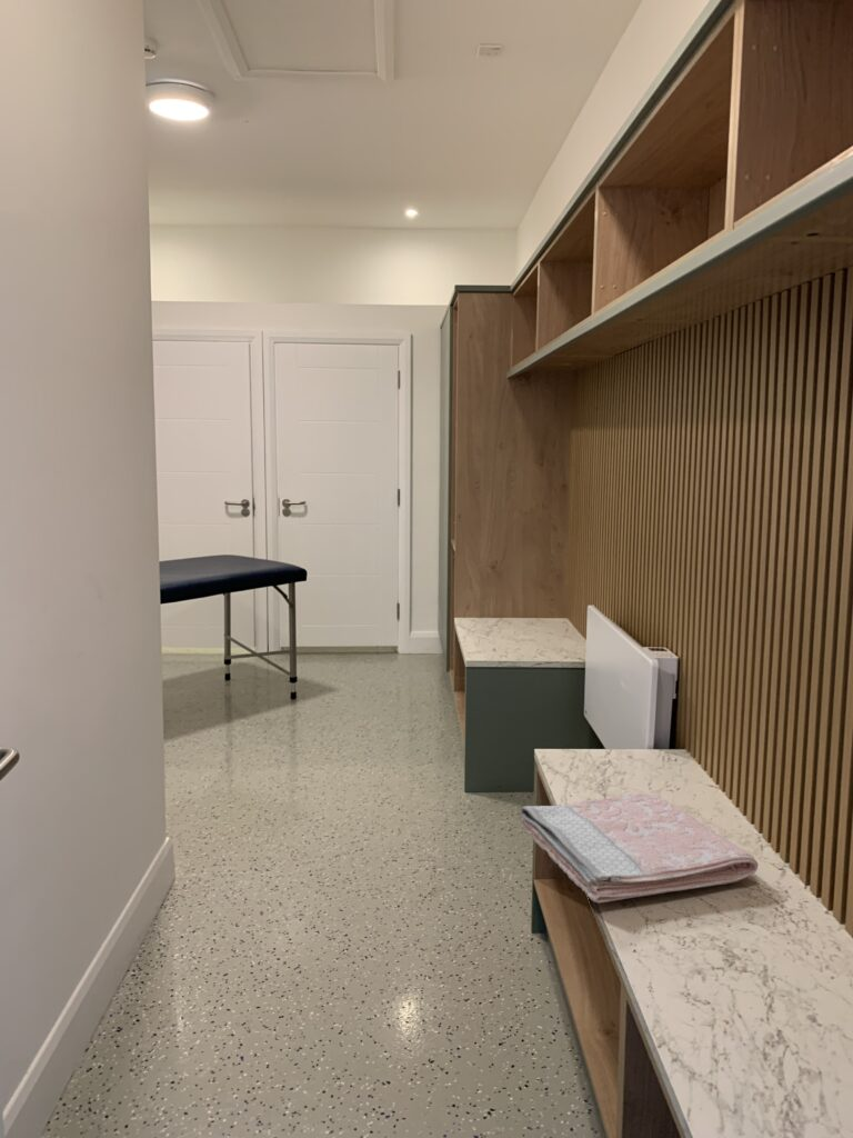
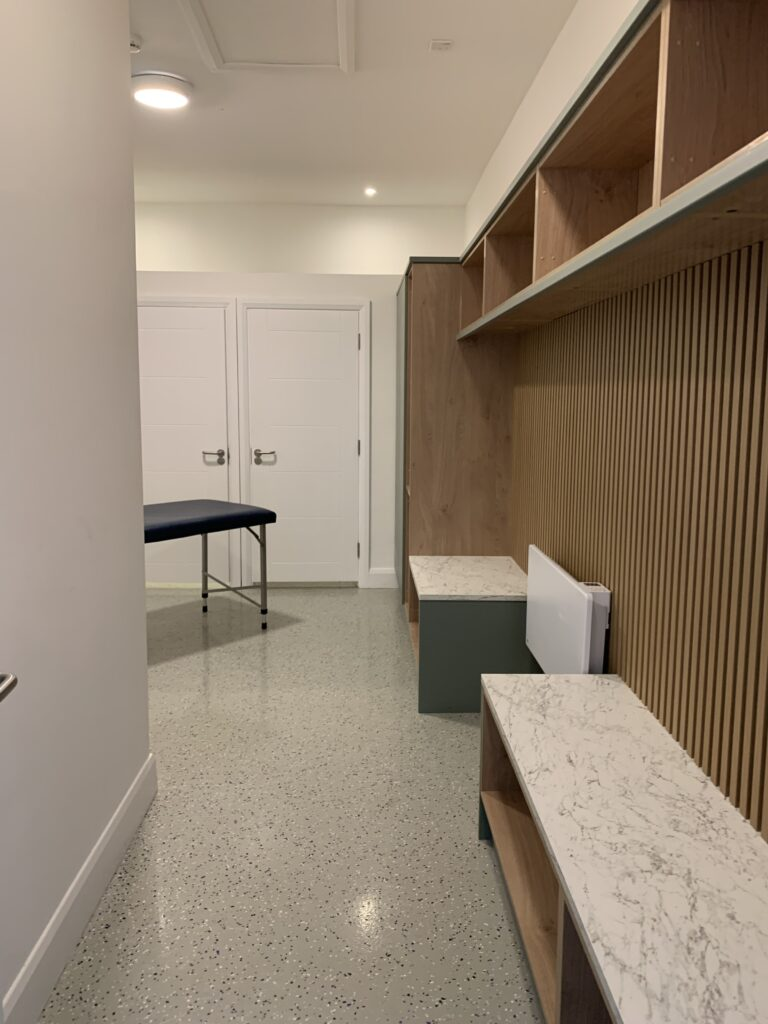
- towel [520,791,760,904]
